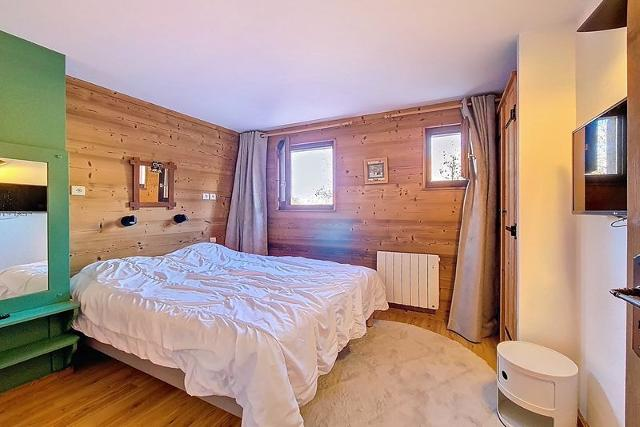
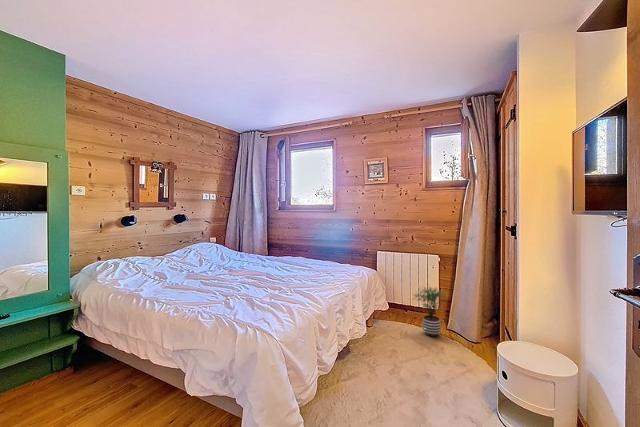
+ potted plant [412,286,448,338]
